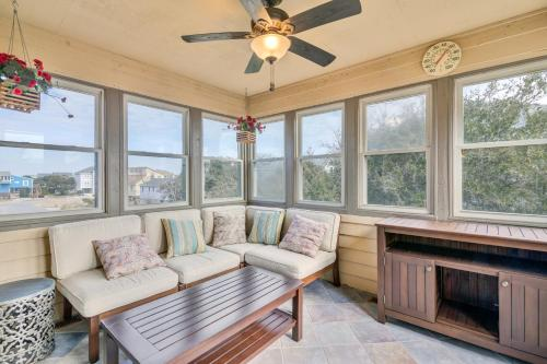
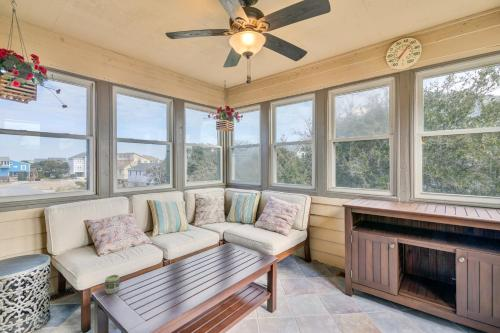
+ cup [103,274,121,295]
